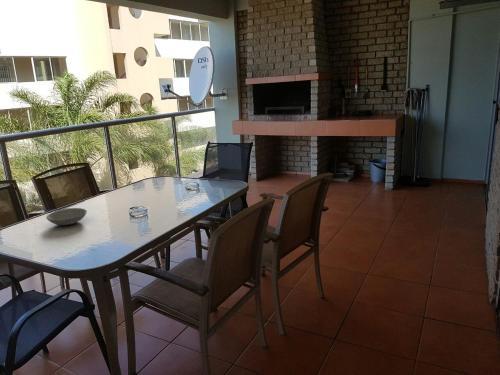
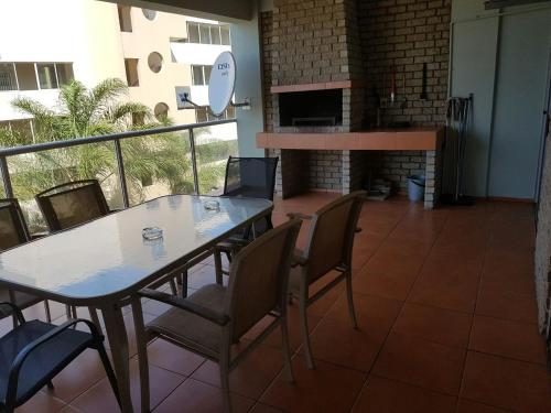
- bowl [45,207,88,226]
